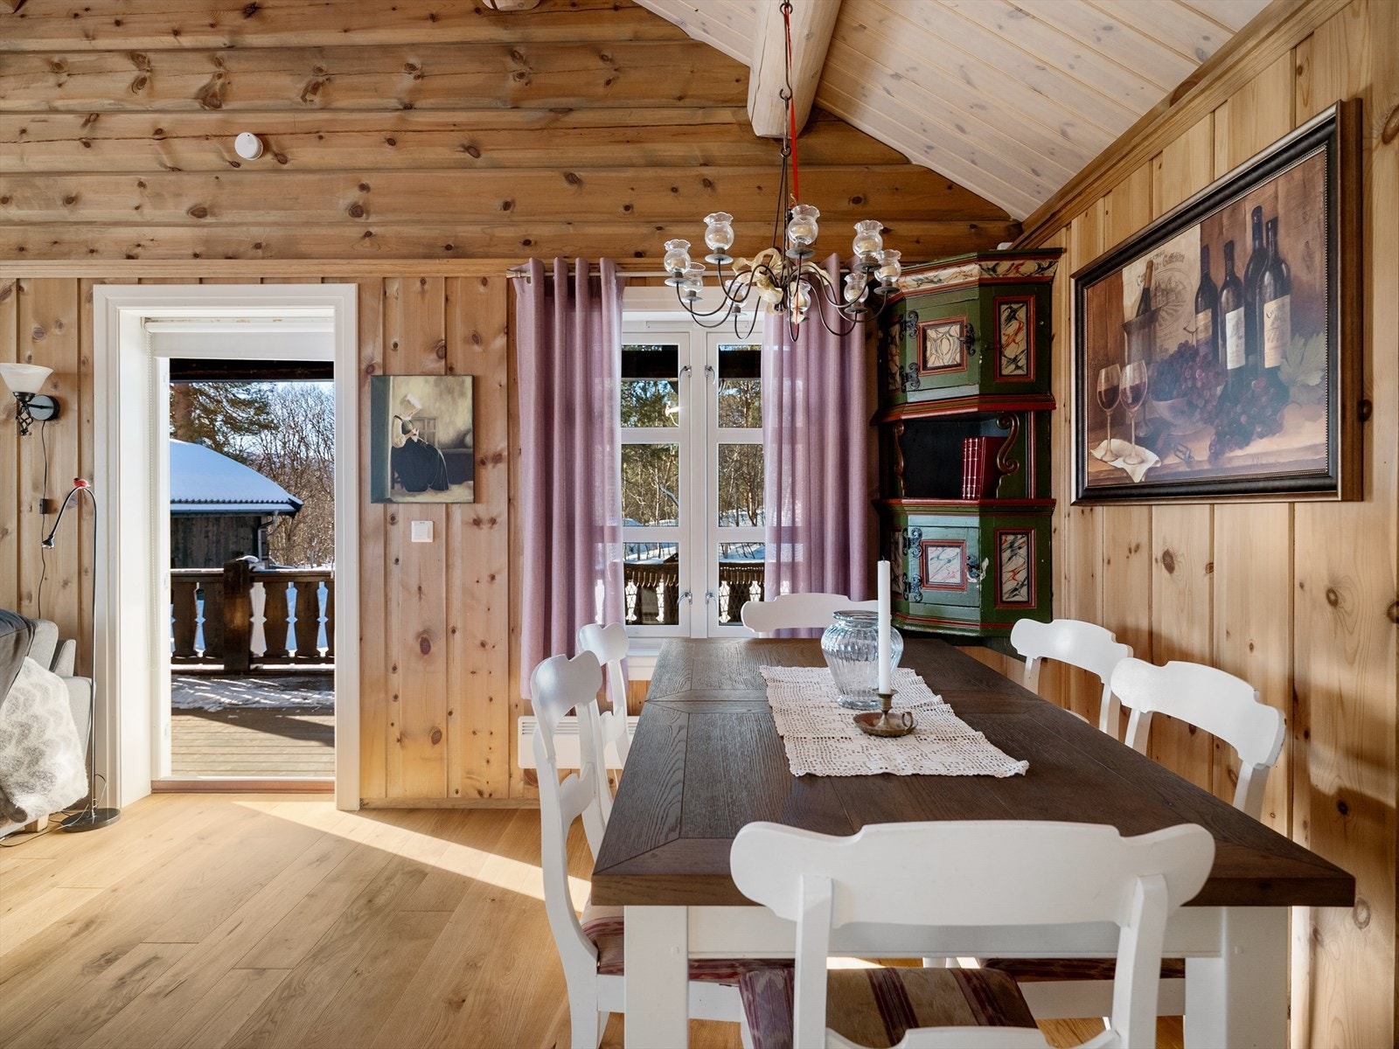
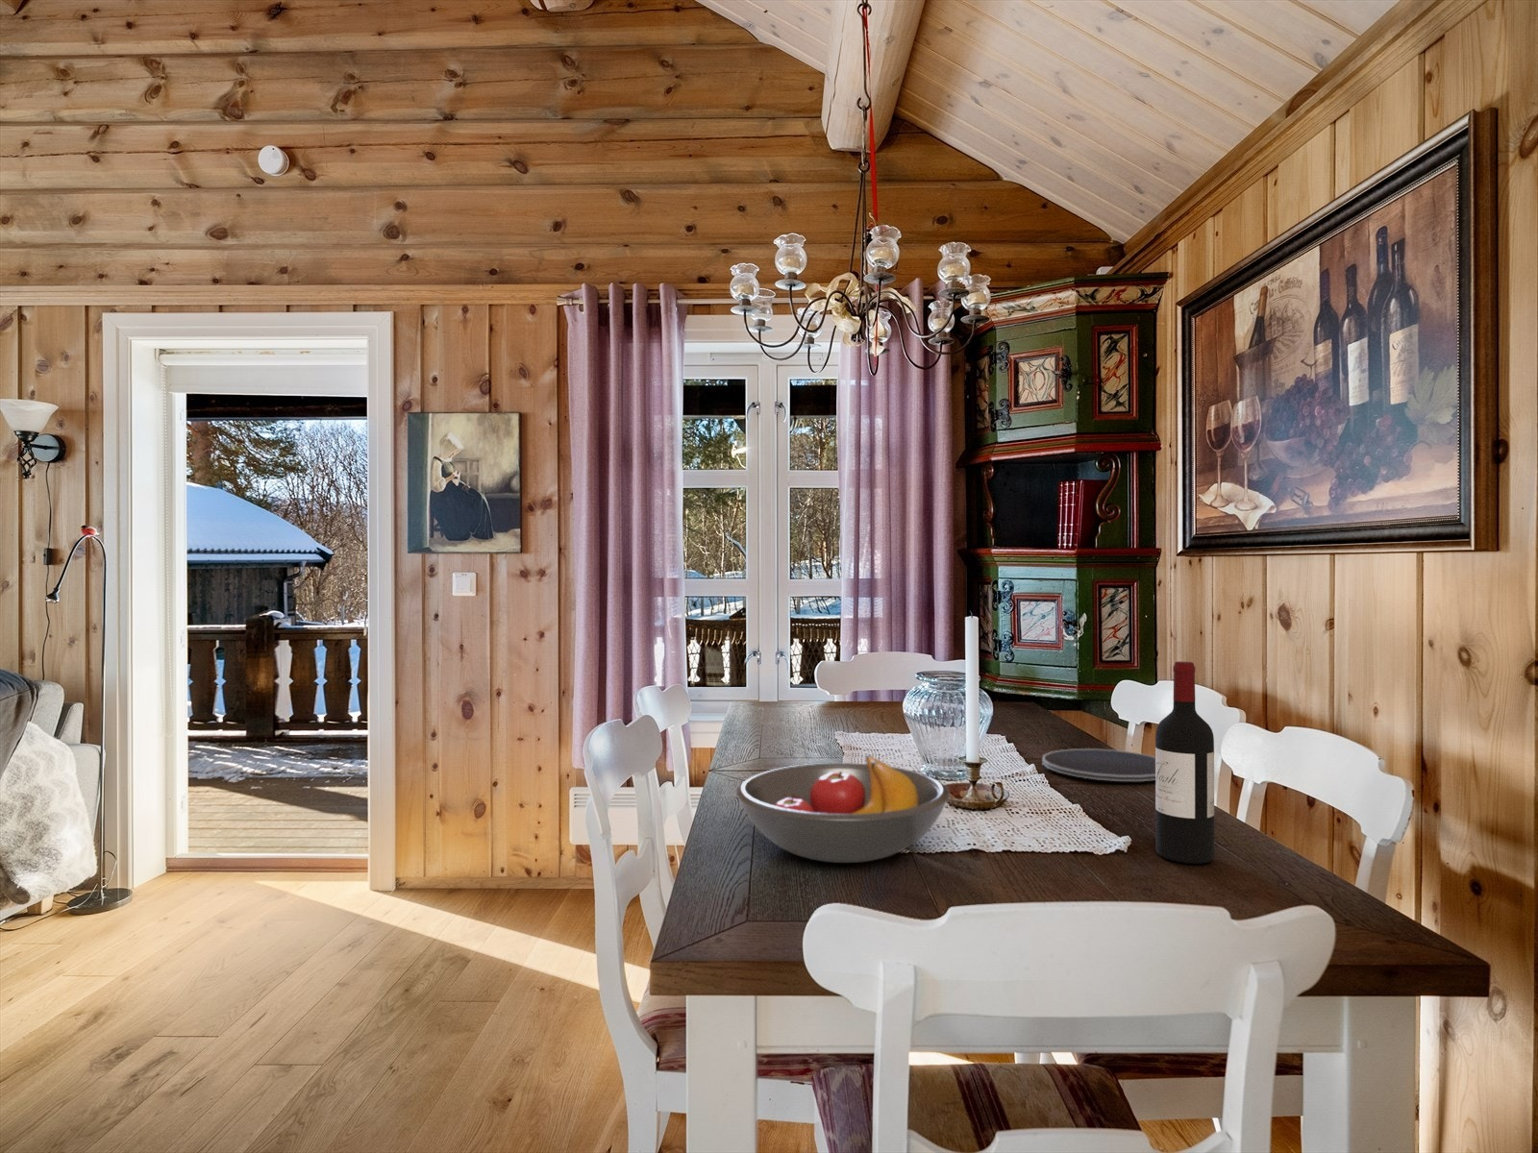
+ fruit bowl [735,753,951,864]
+ wine bottle [1154,661,1215,865]
+ plate [1041,747,1155,782]
